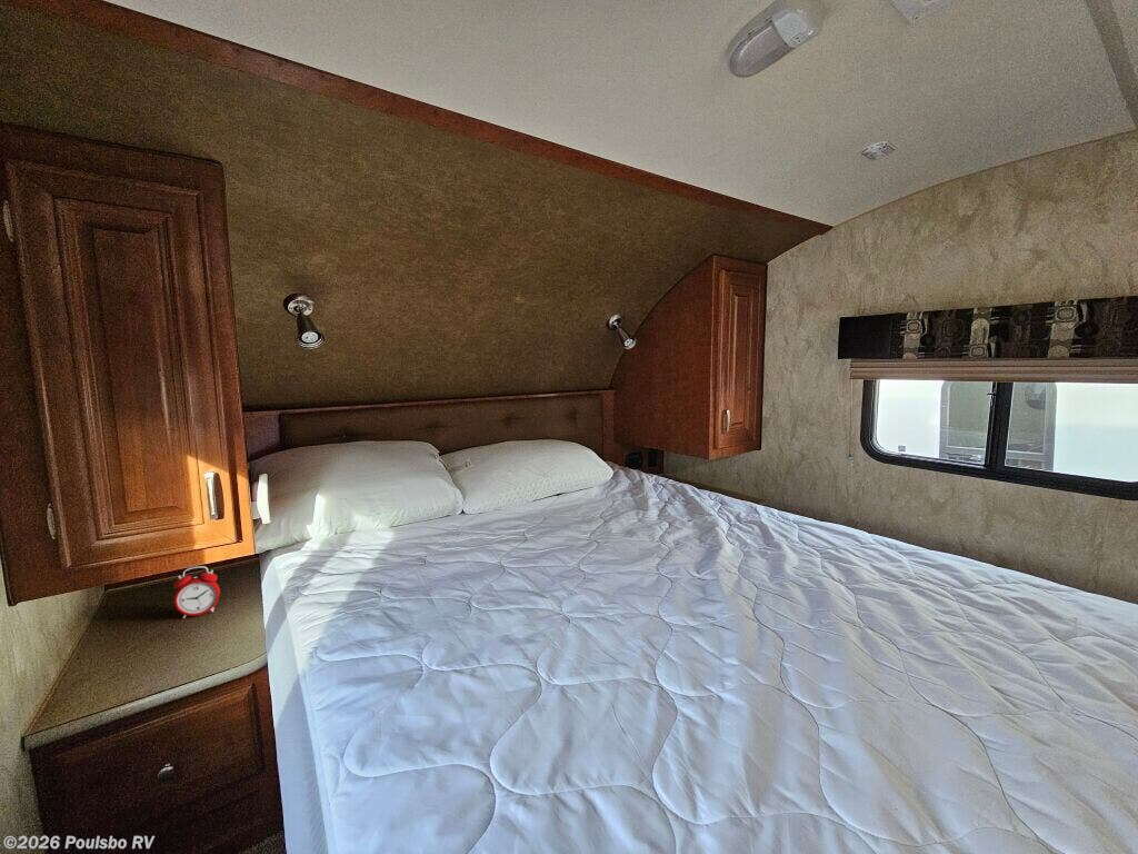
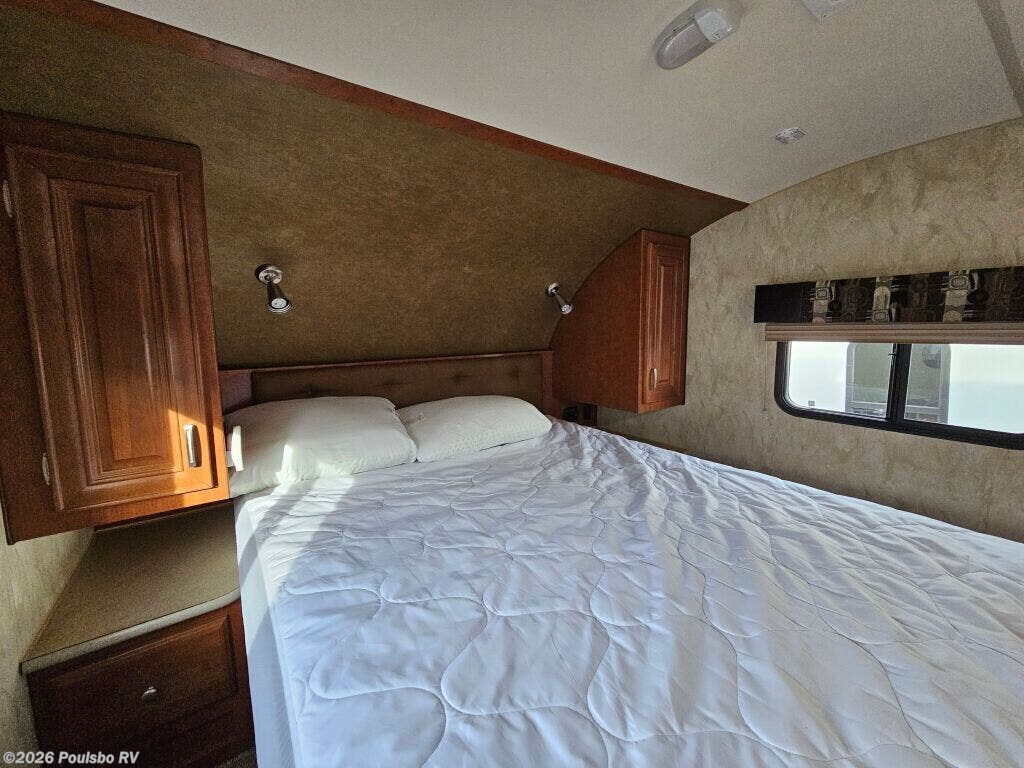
- alarm clock [173,565,221,619]
